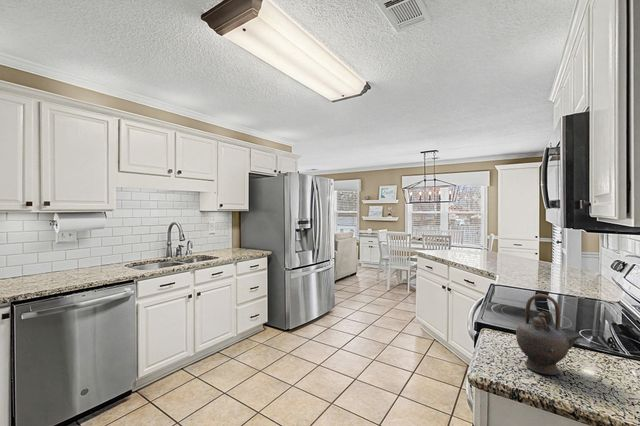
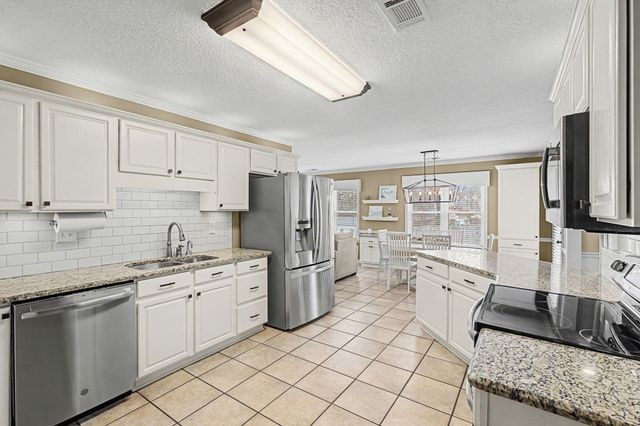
- teapot [515,293,584,376]
